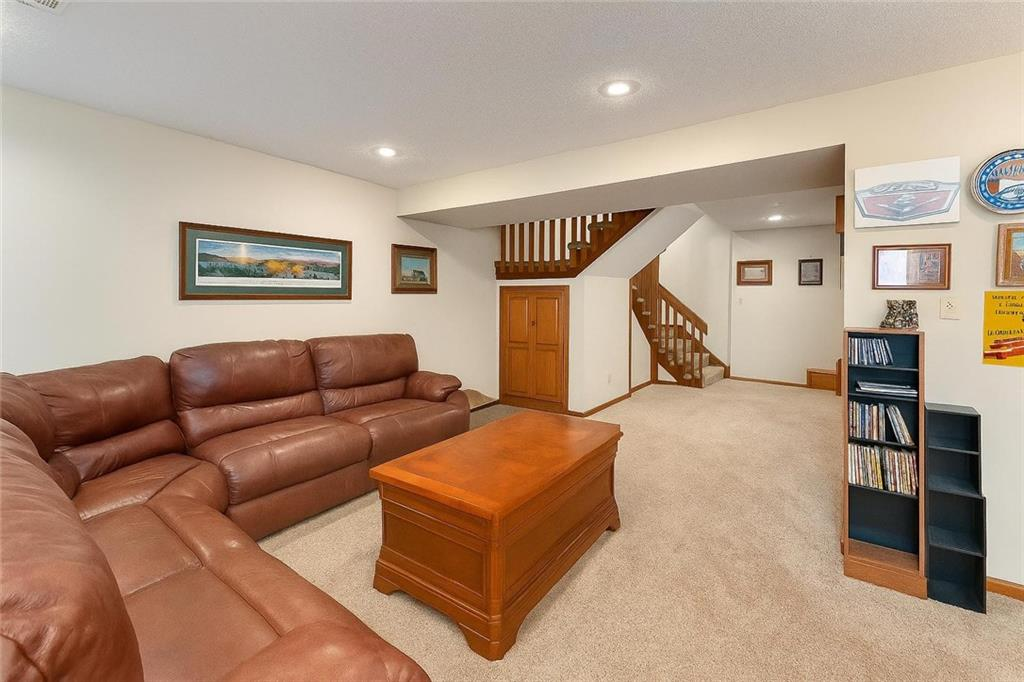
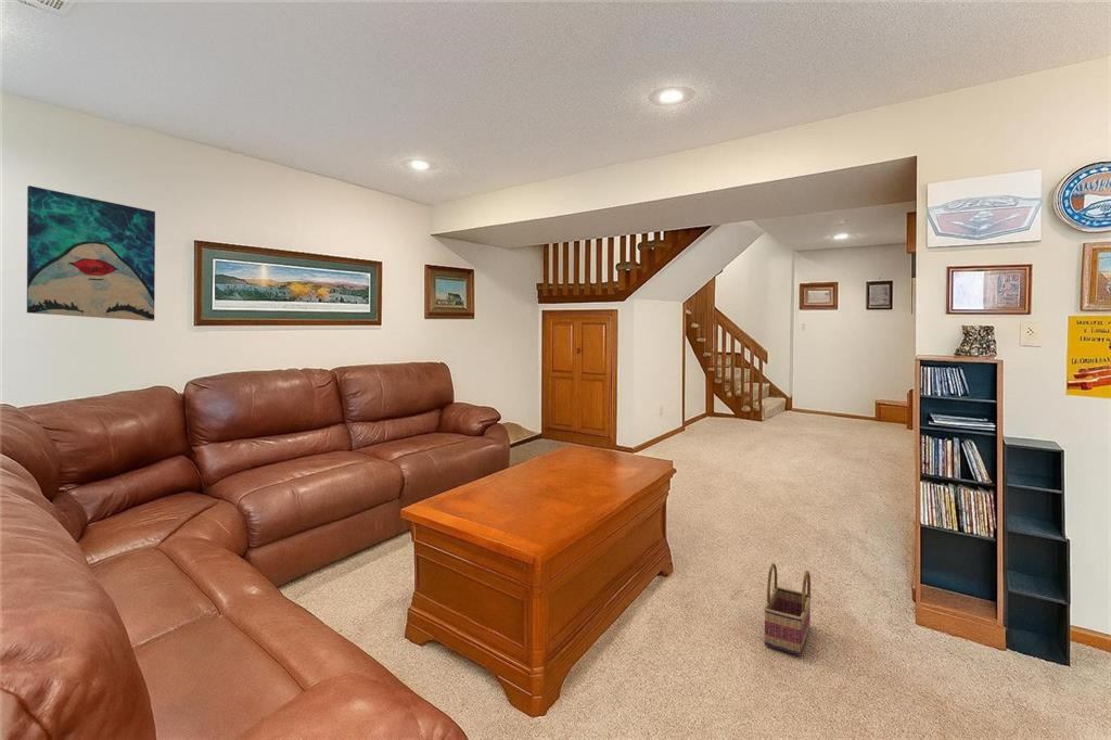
+ basket [763,562,813,656]
+ wall art [26,184,156,322]
